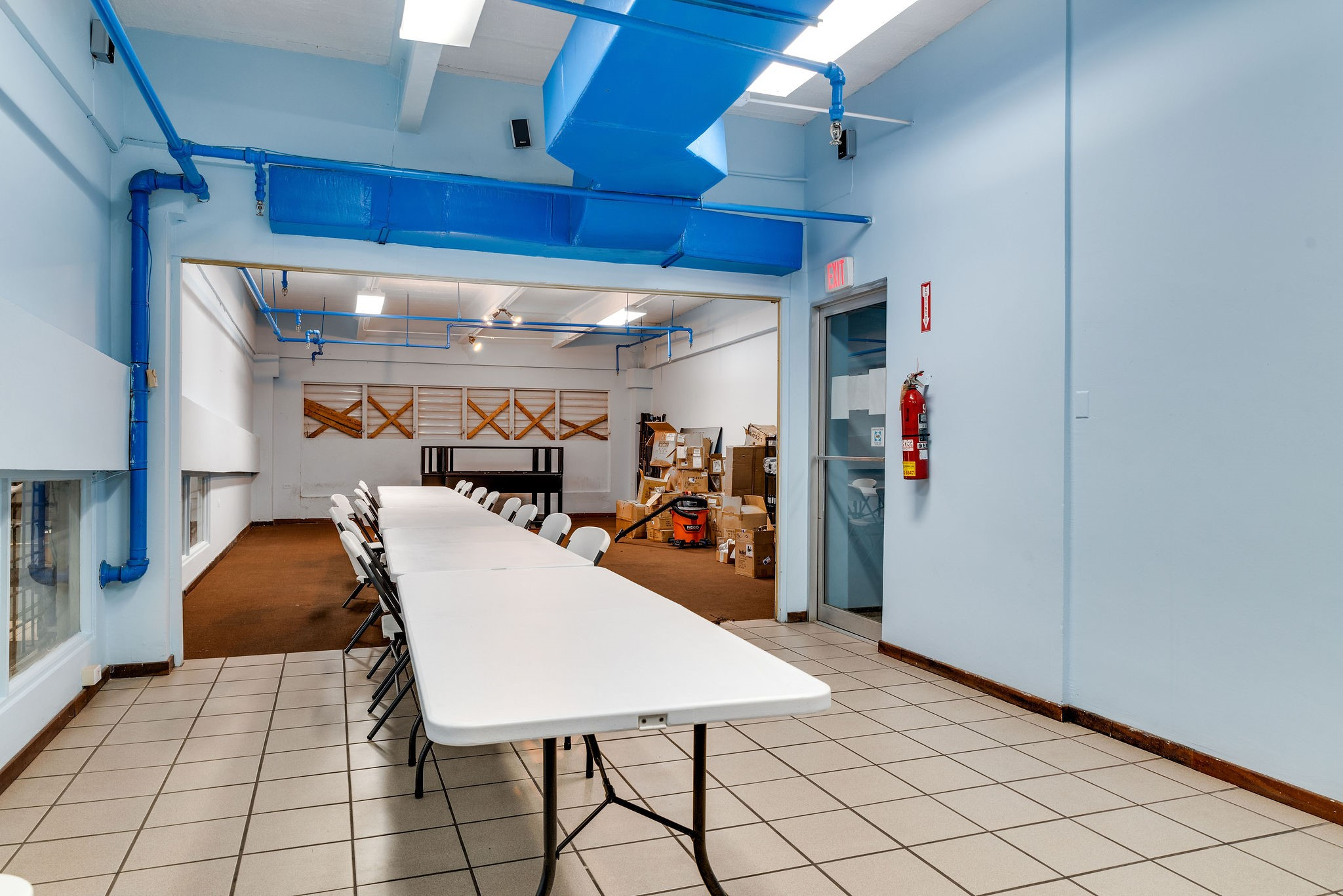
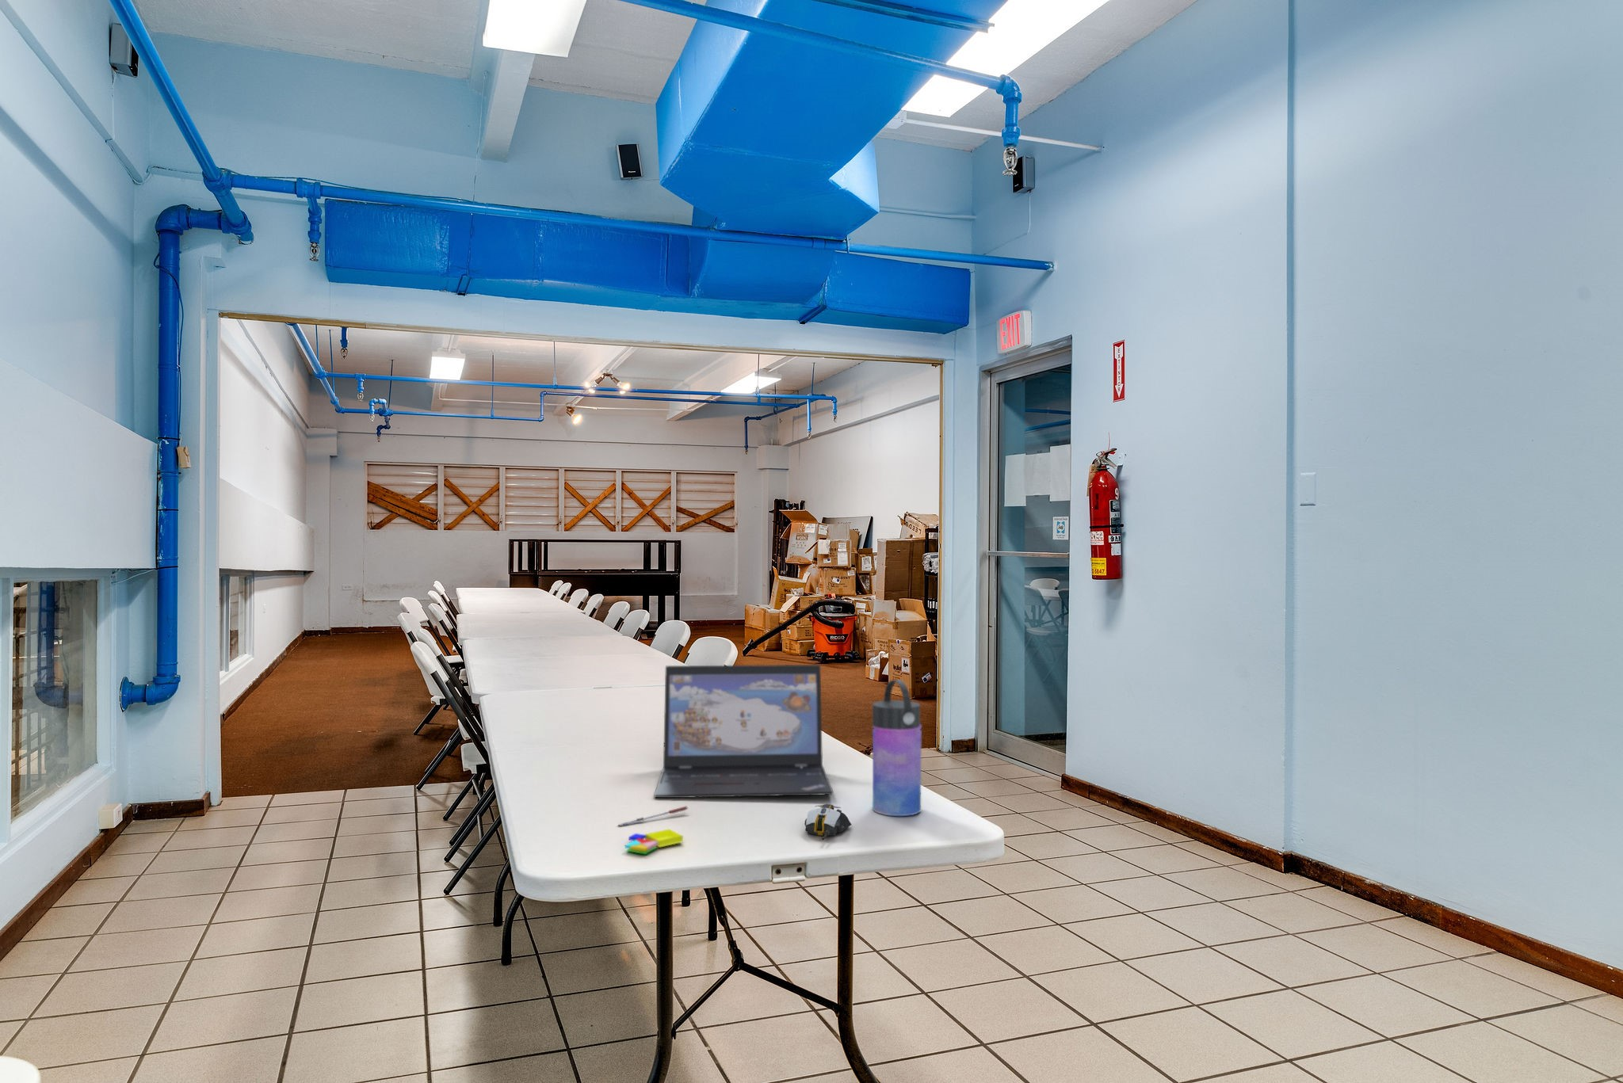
+ sticky notes [625,828,684,855]
+ pen [618,806,689,827]
+ computer mouse [804,804,852,840]
+ laptop [654,664,834,799]
+ water bottle [871,679,922,817]
